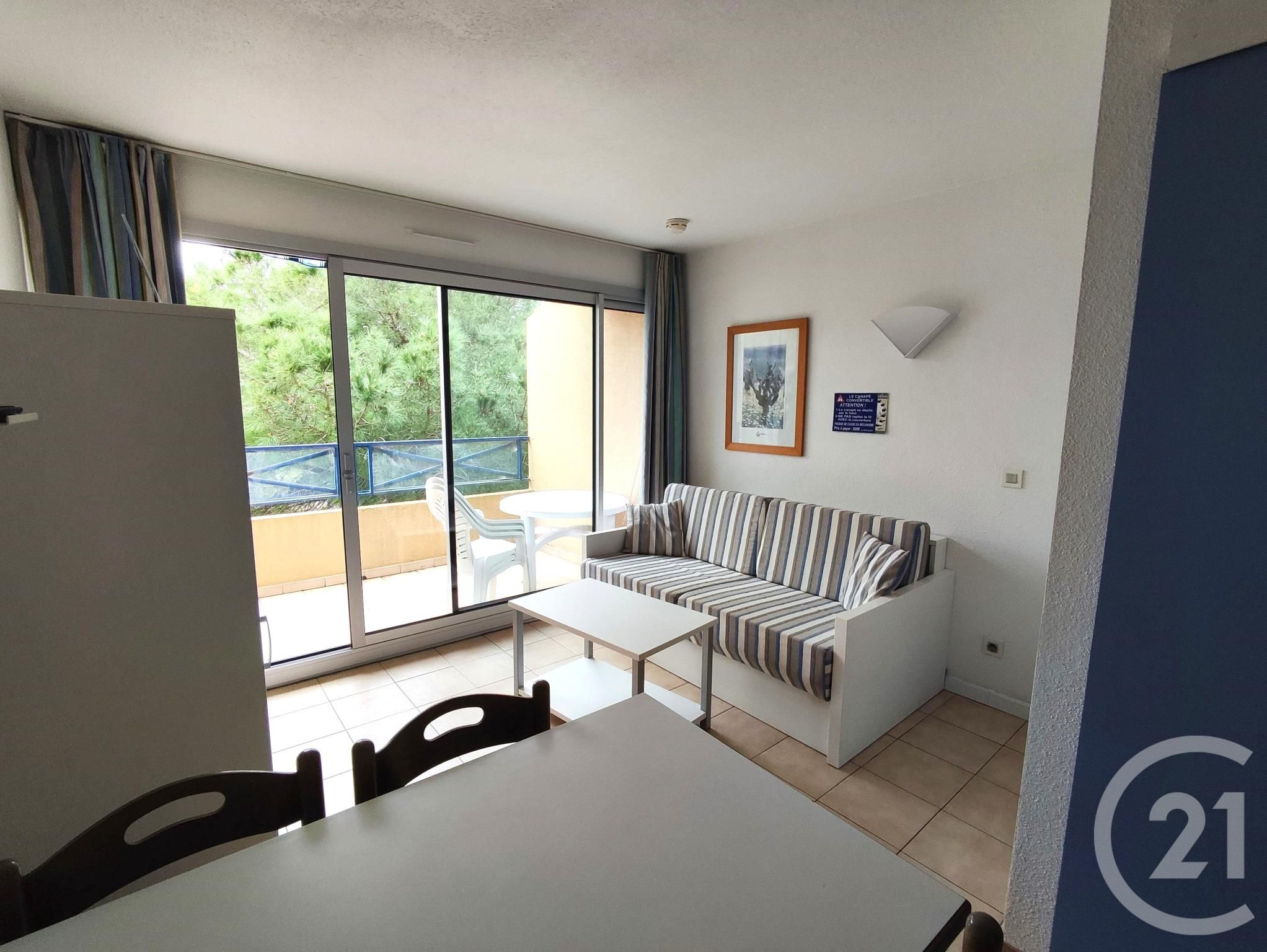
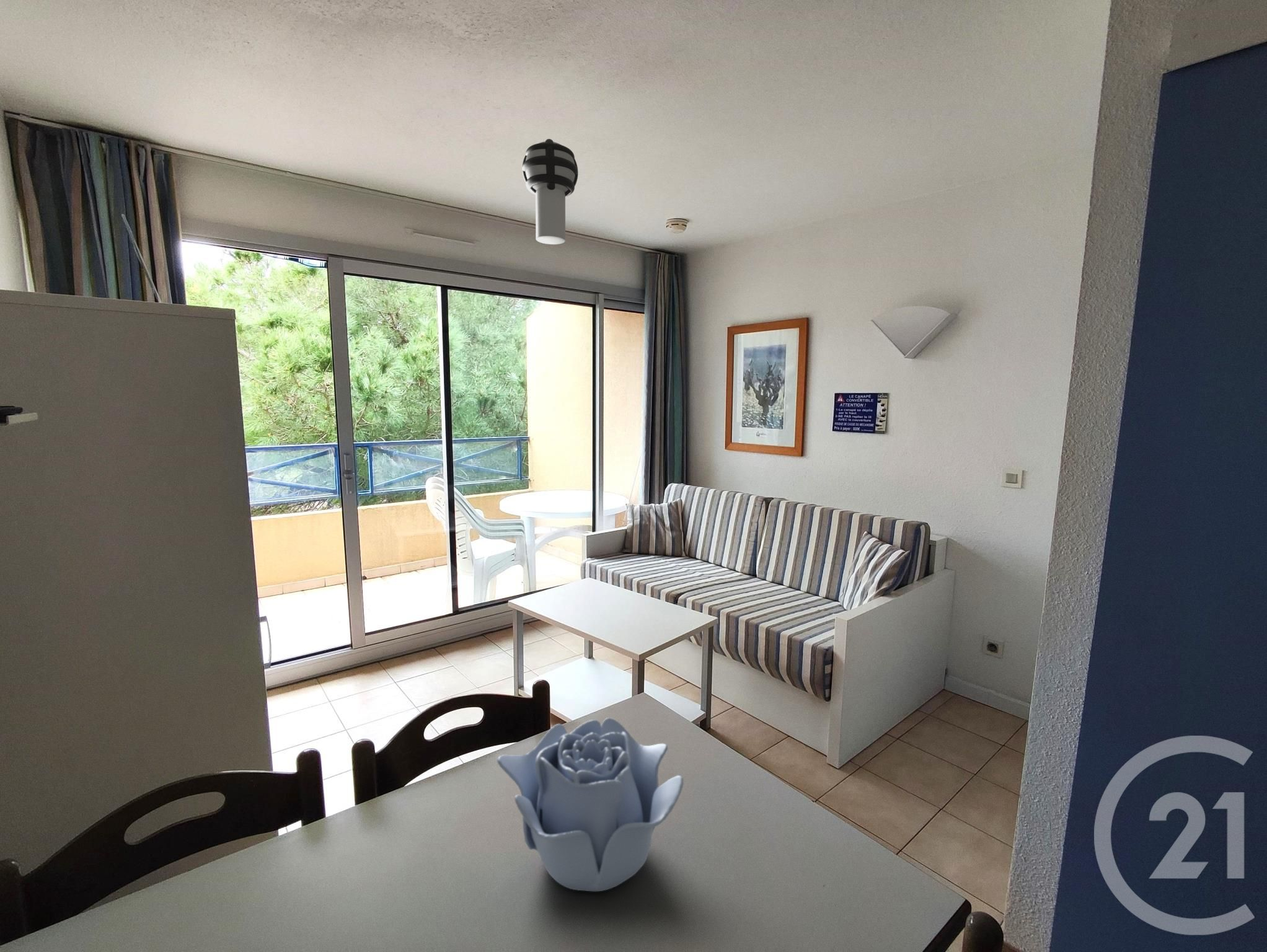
+ ceiling lamp [522,138,579,245]
+ decorative bowl [497,717,684,892]
